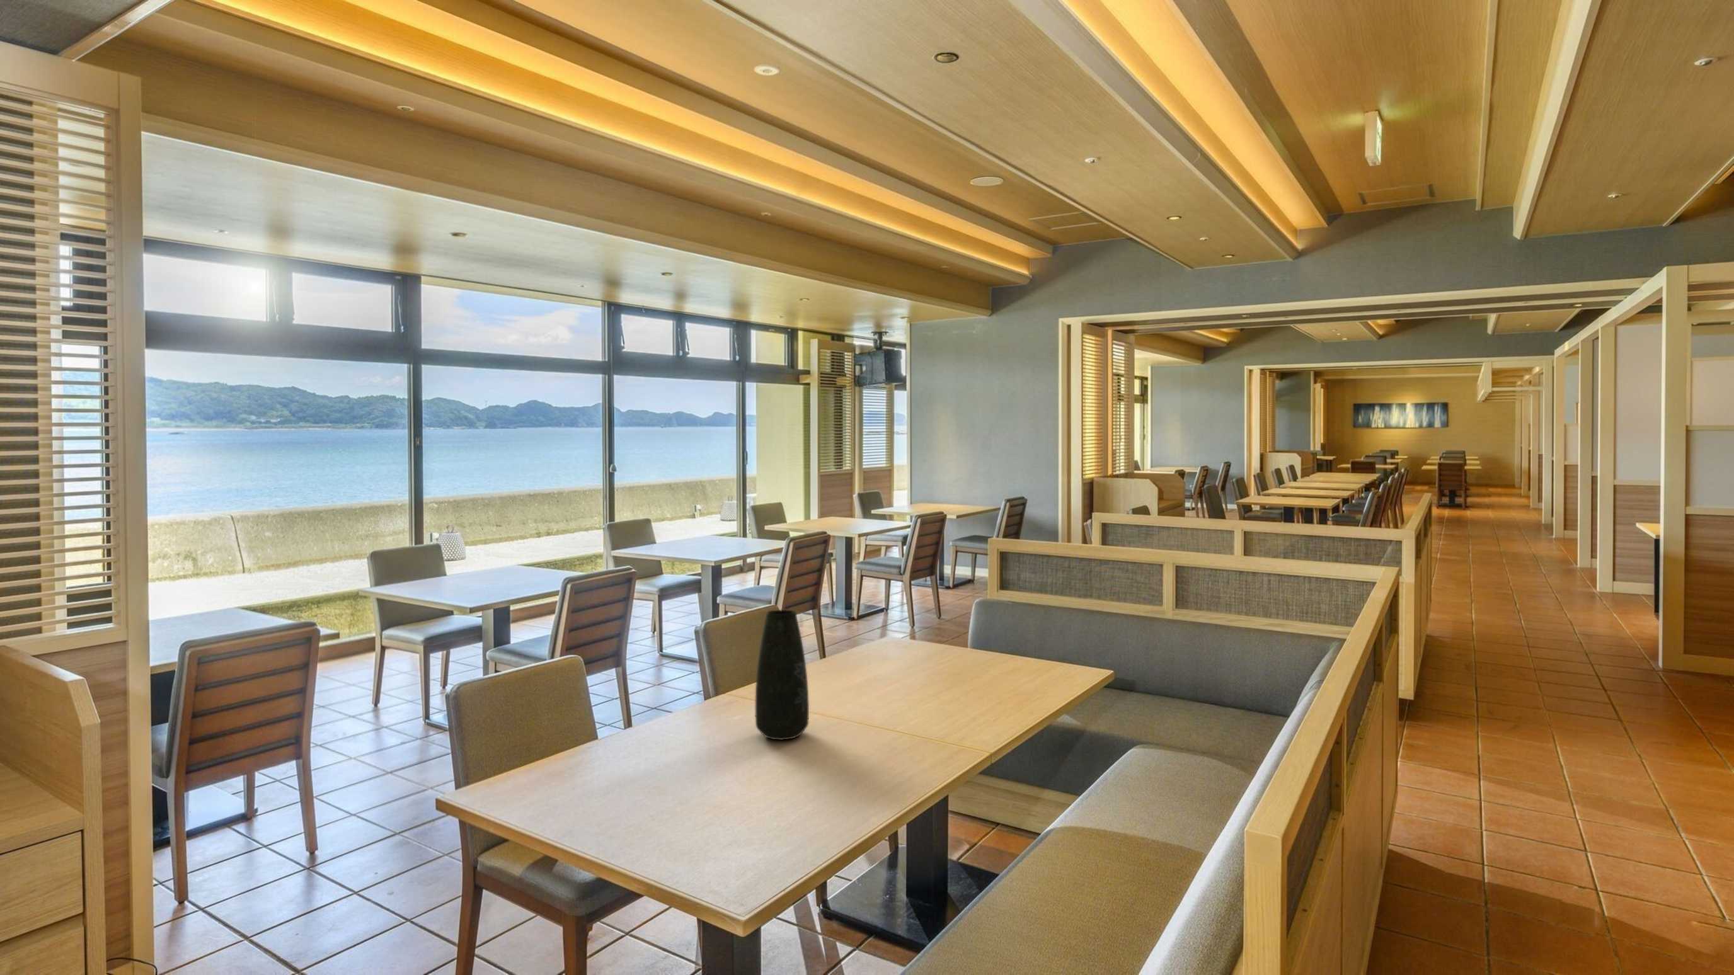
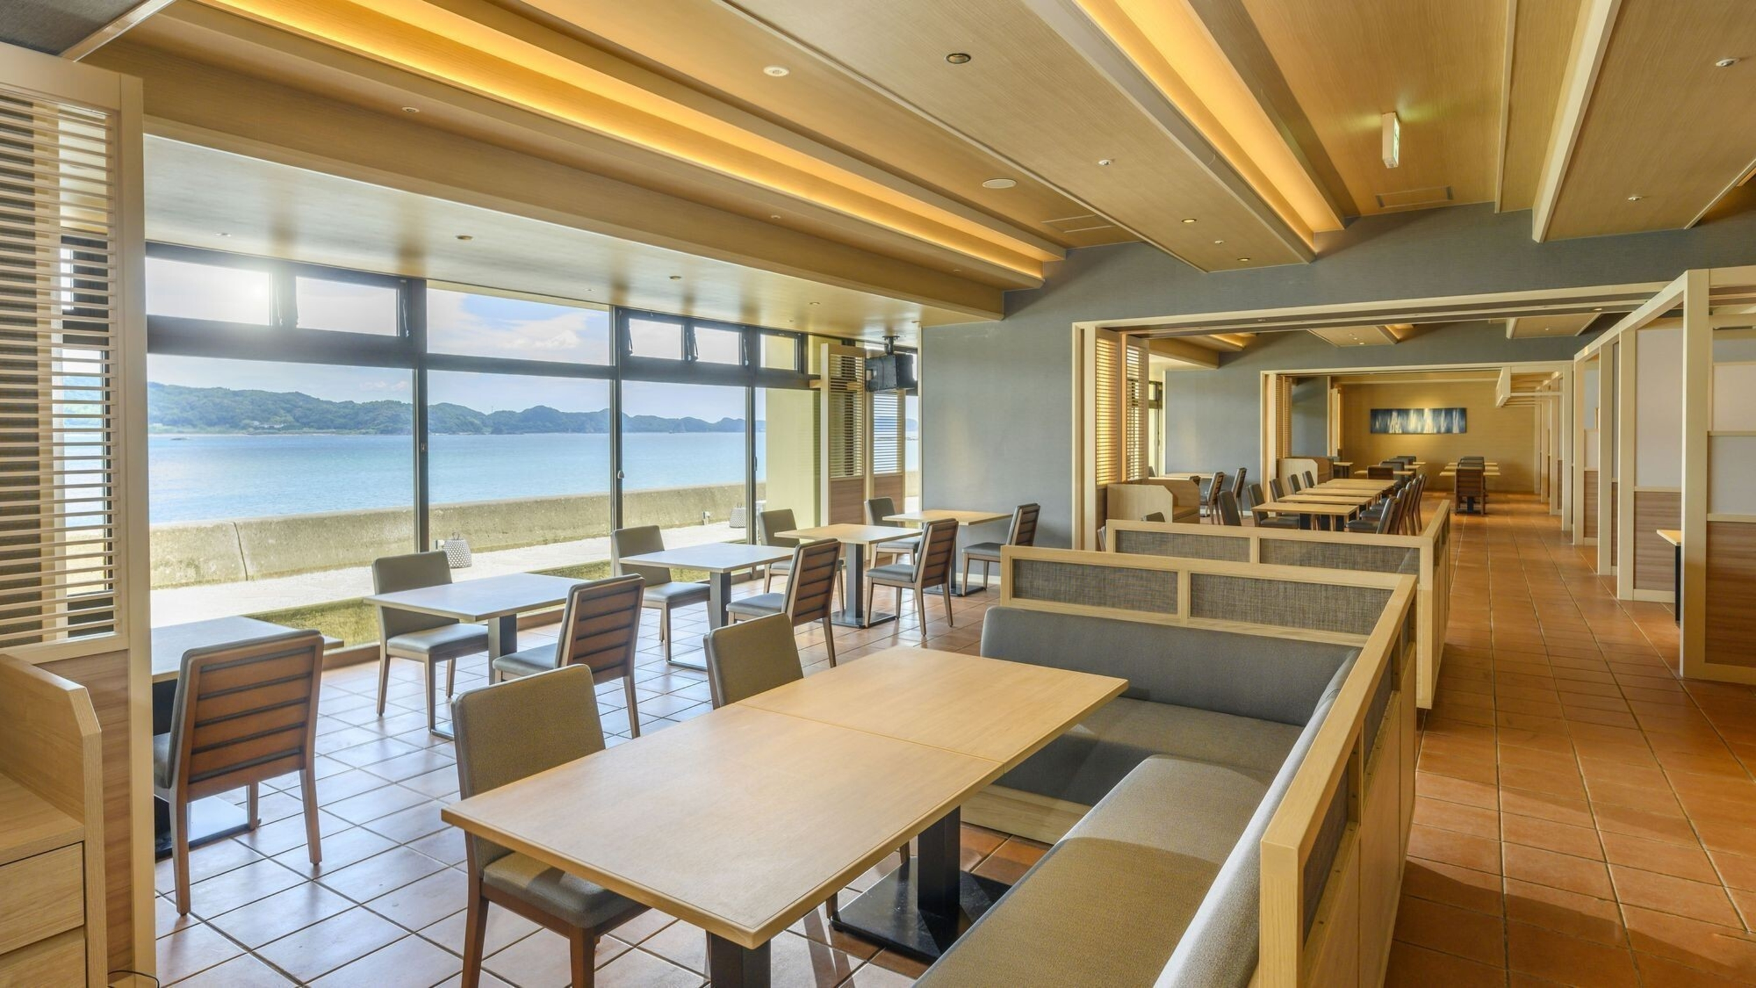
- vase [754,610,810,740]
